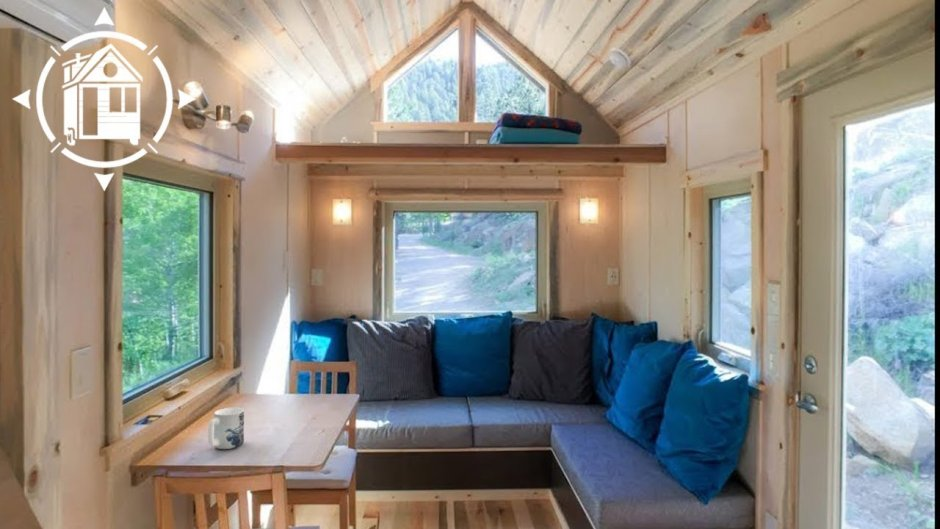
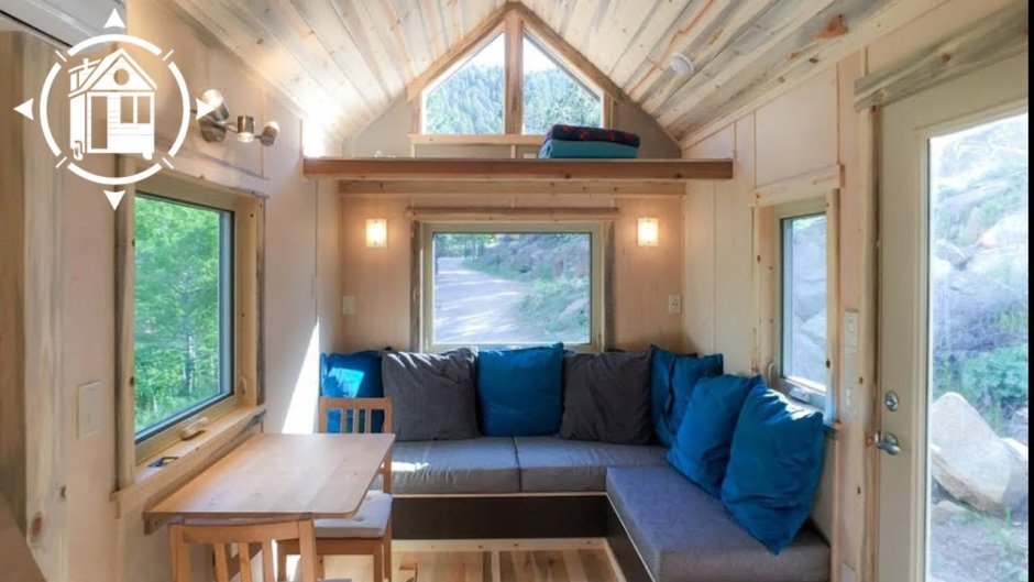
- mug [207,406,245,450]
